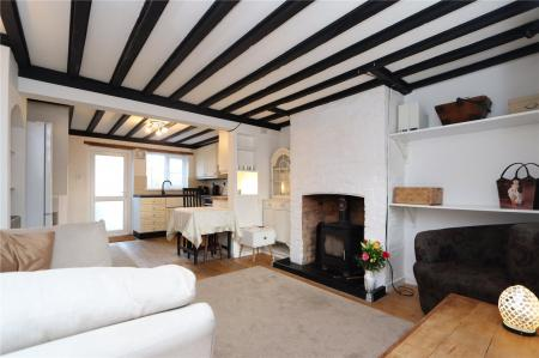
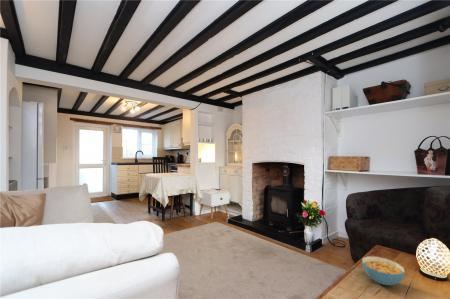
+ cereal bowl [361,255,406,286]
